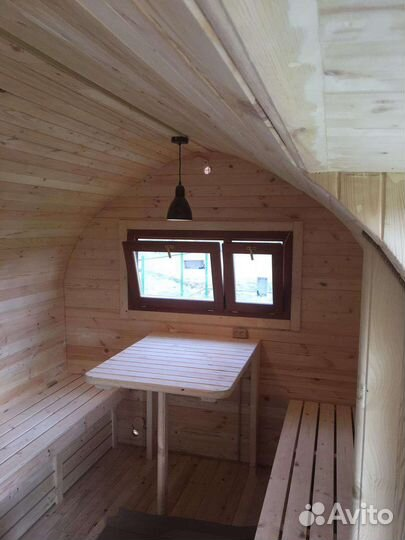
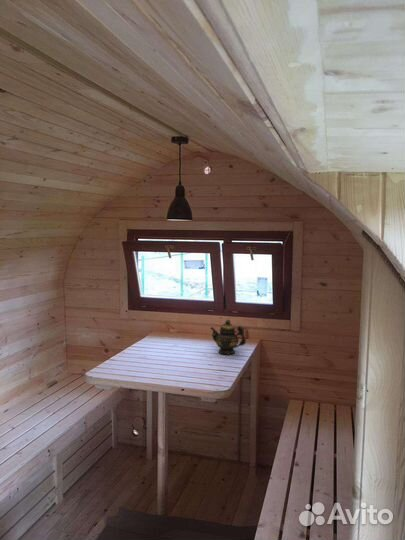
+ teapot [209,319,247,356]
